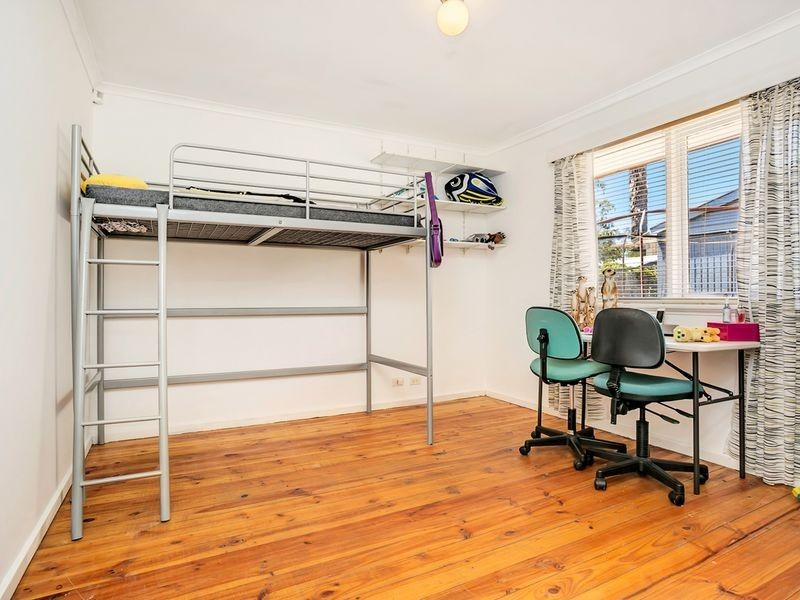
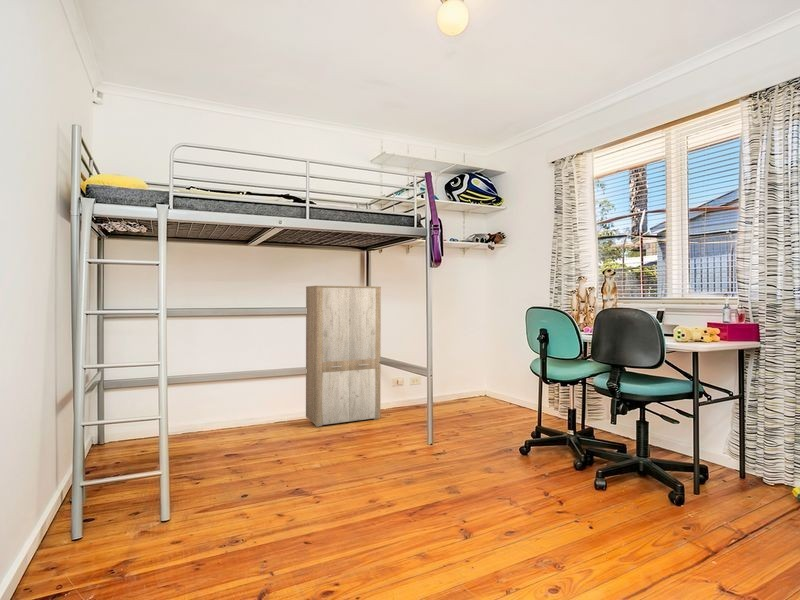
+ cabinet [305,285,382,428]
